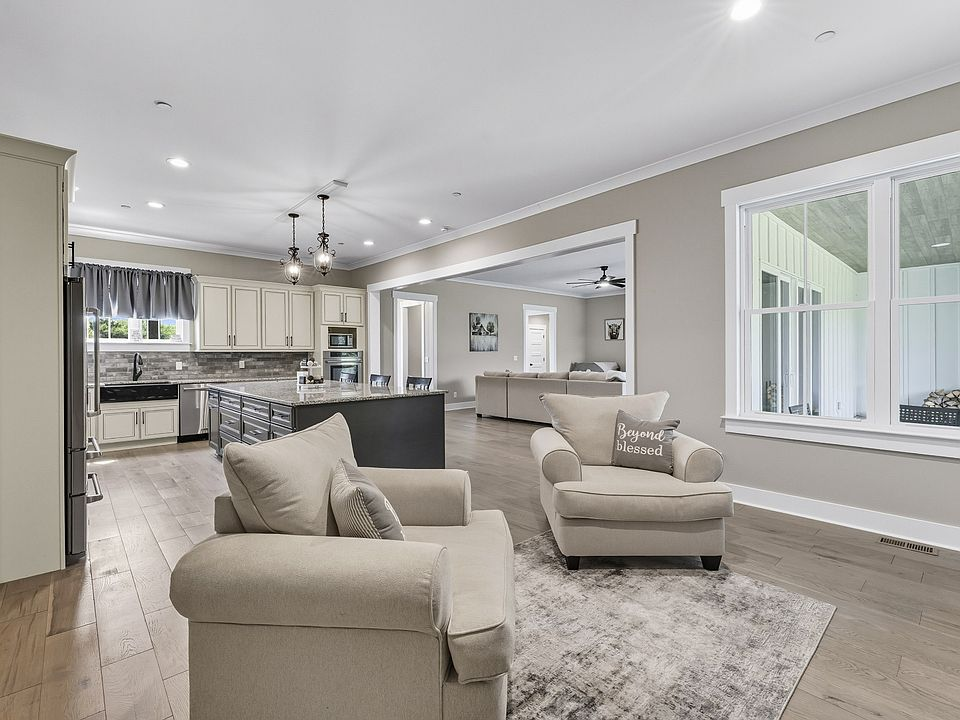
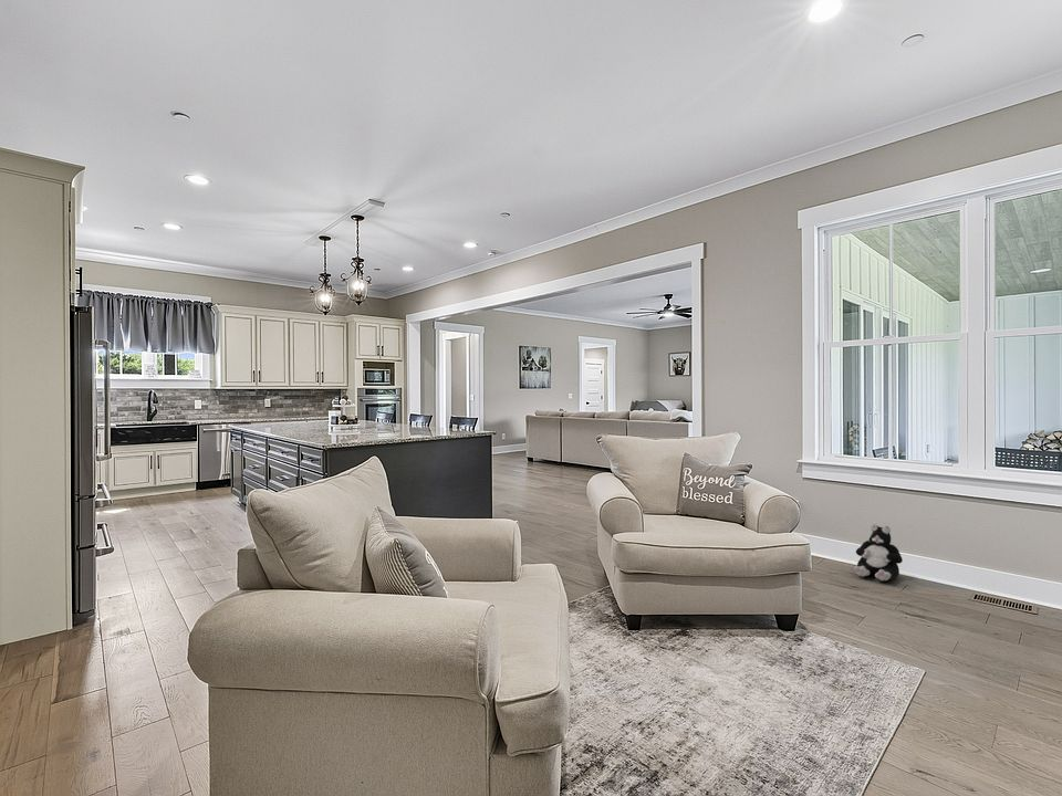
+ plush toy [853,524,904,583]
